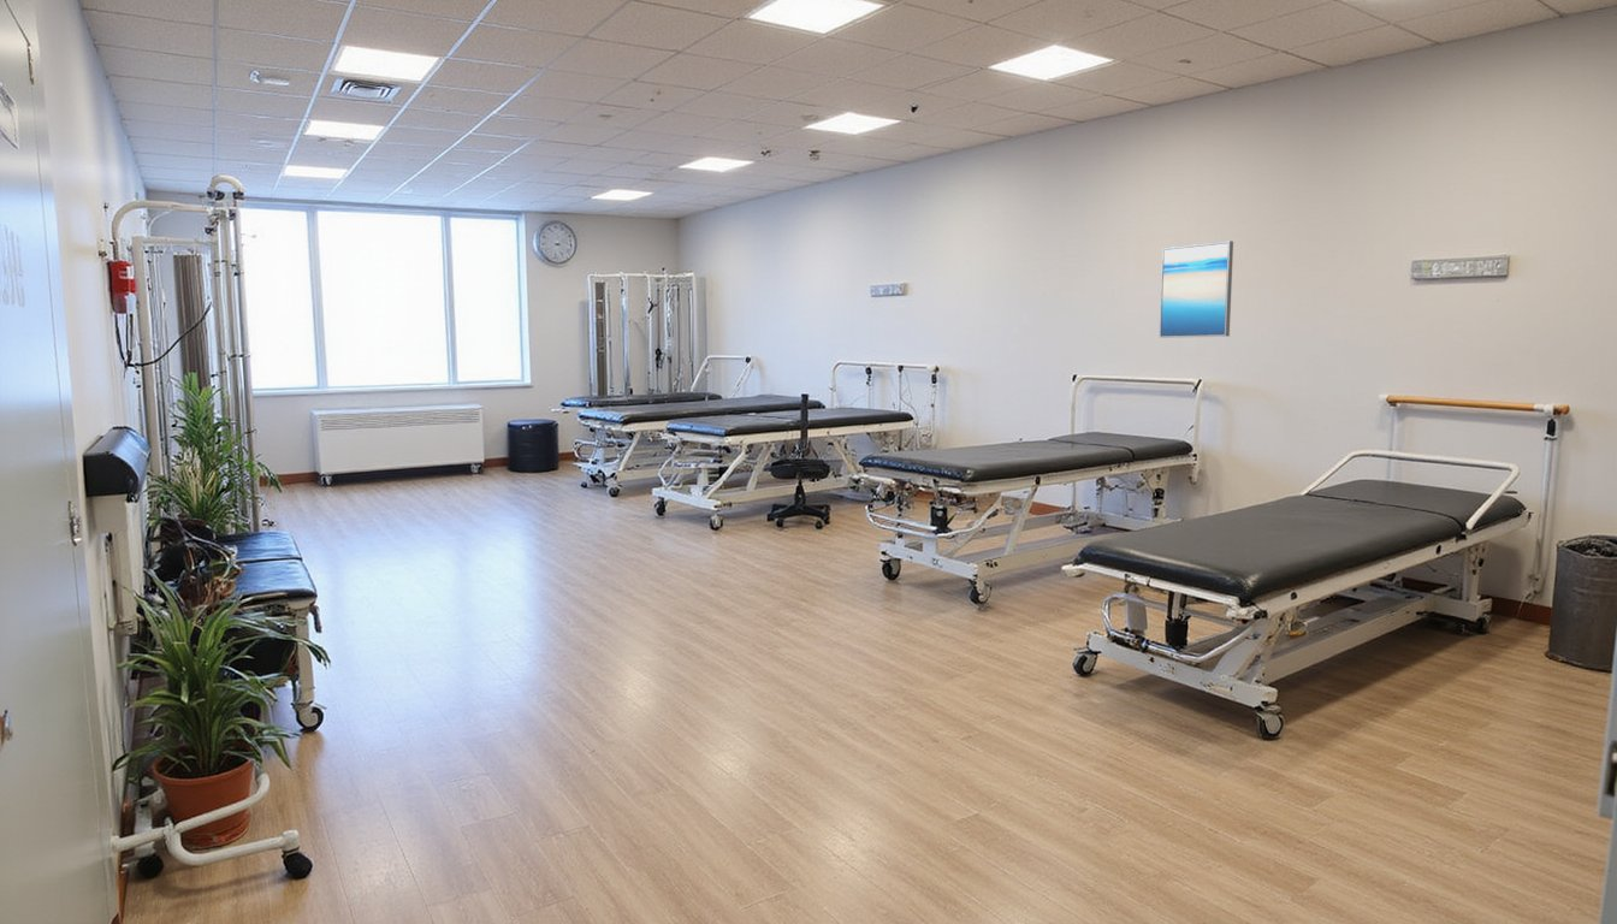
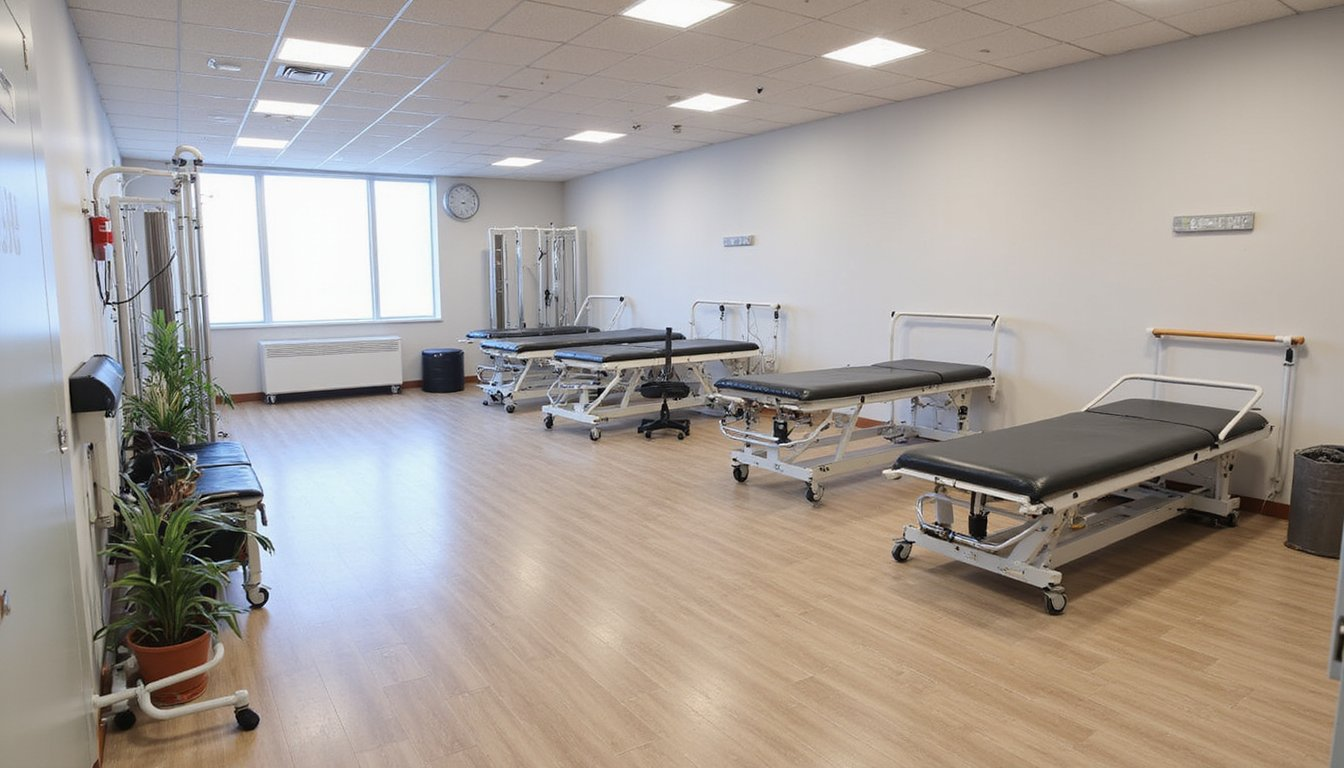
- wall art [1159,239,1234,339]
